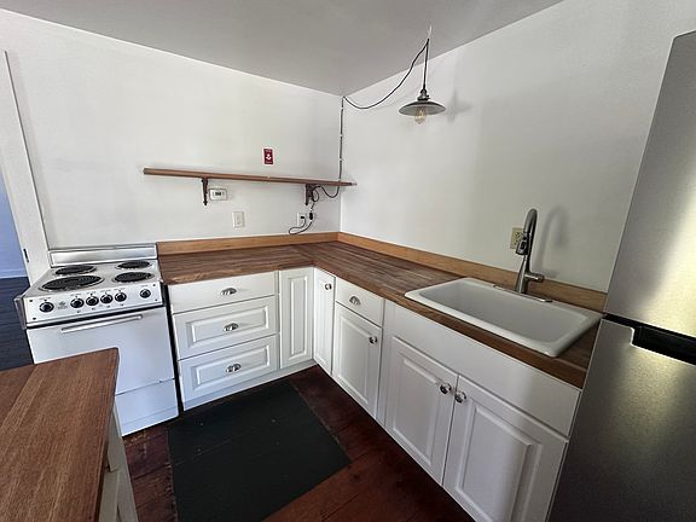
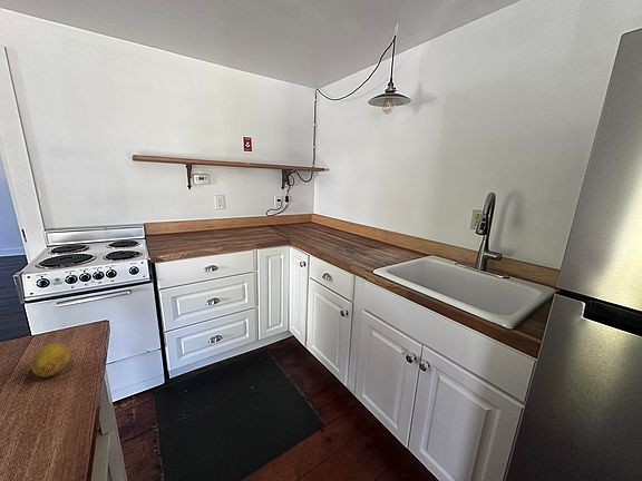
+ fruit [30,342,70,379]
